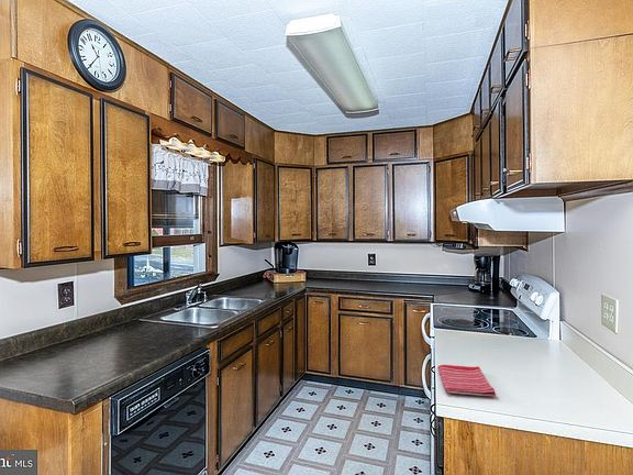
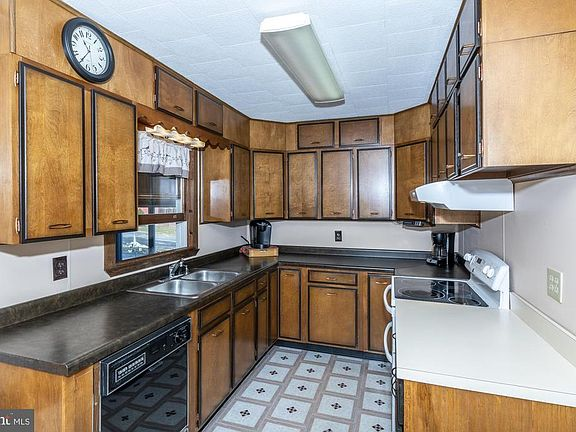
- dish towel [436,364,497,398]
